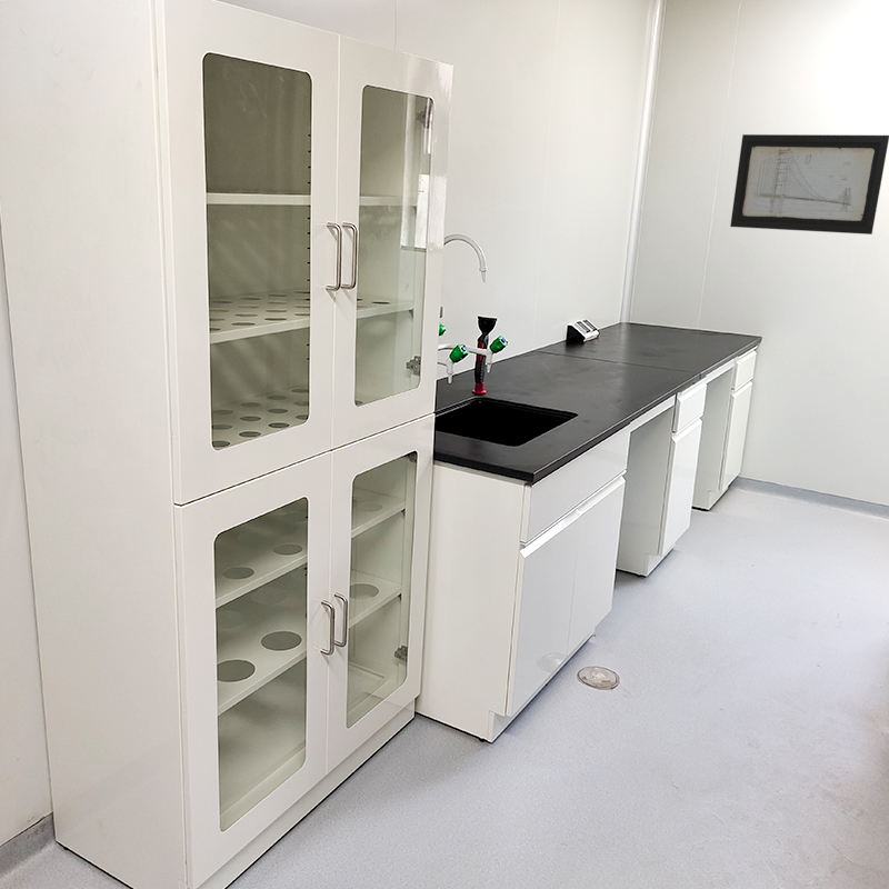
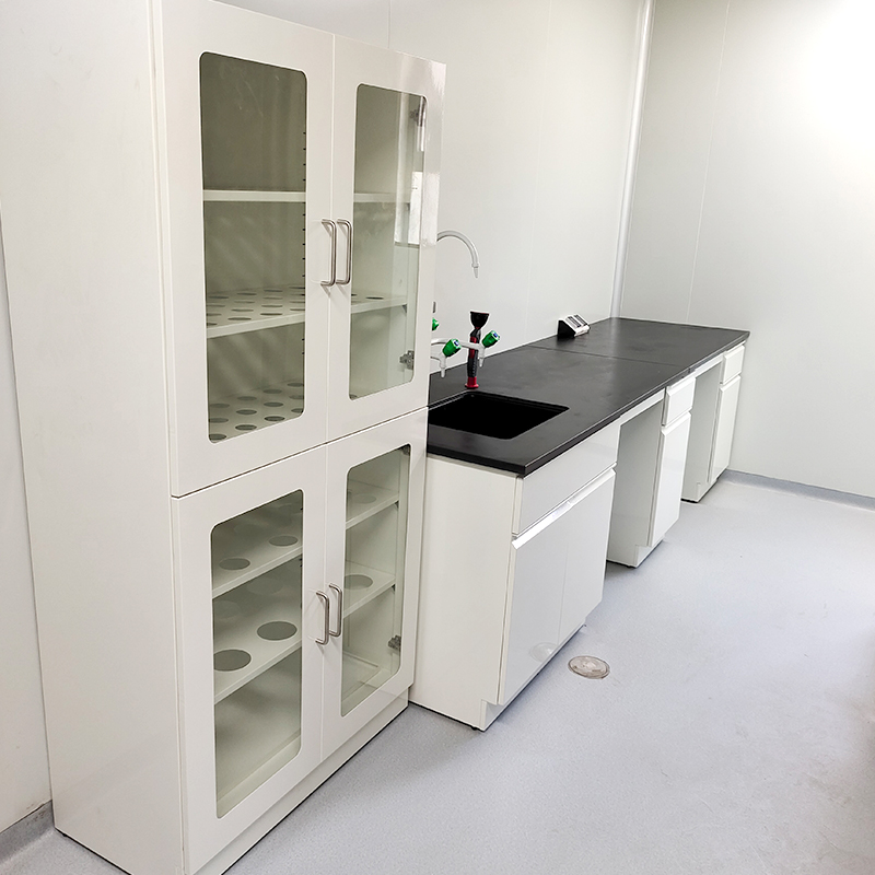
- wall art [729,133,889,236]
